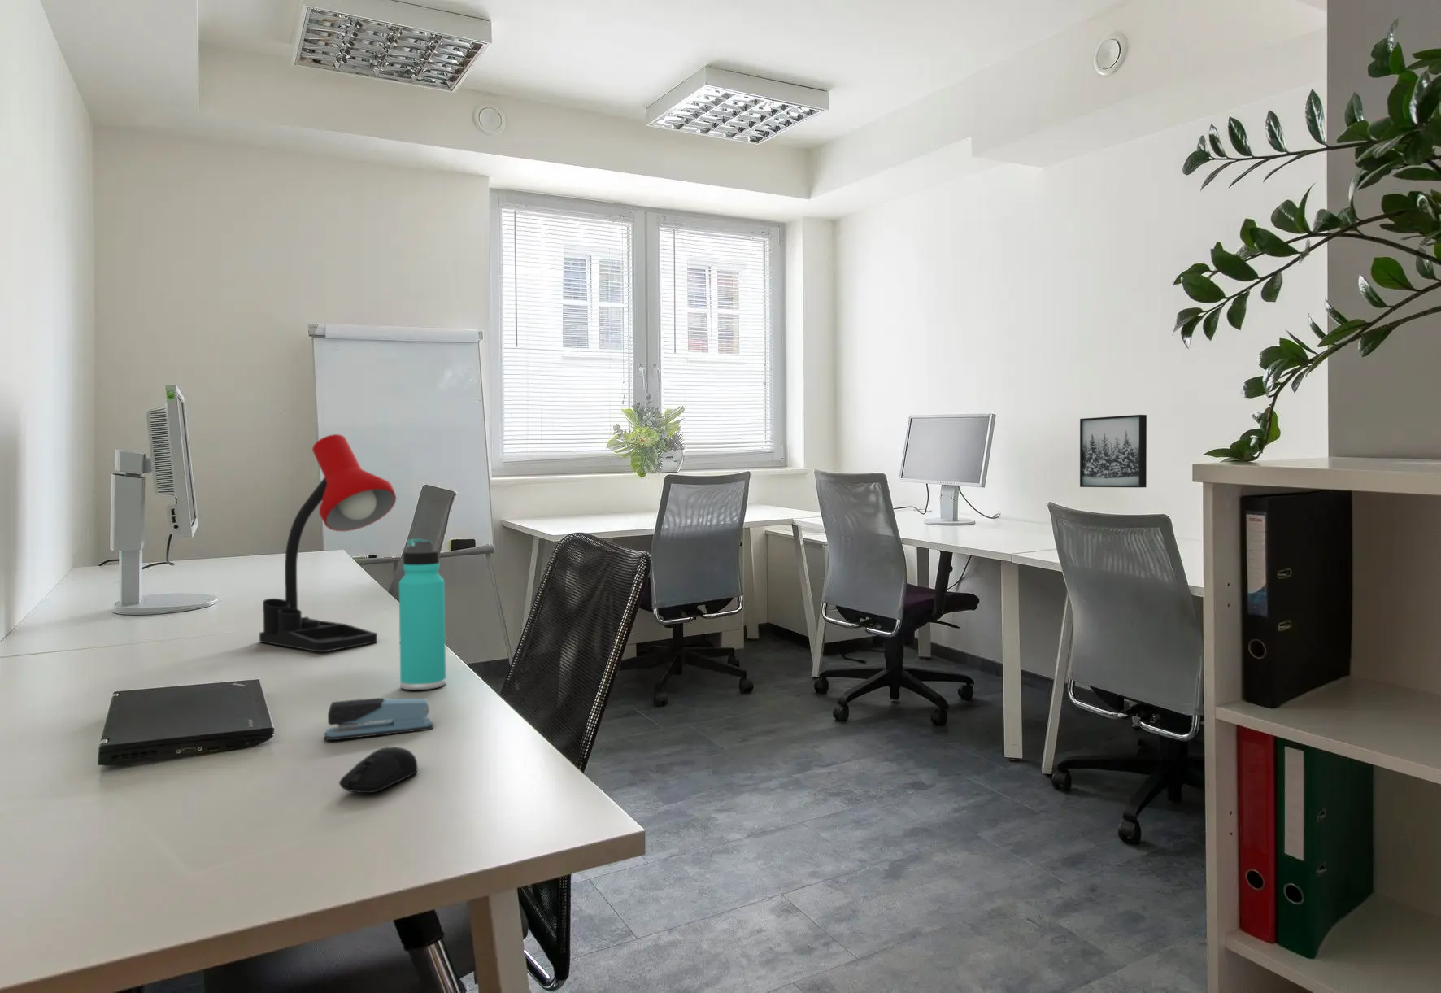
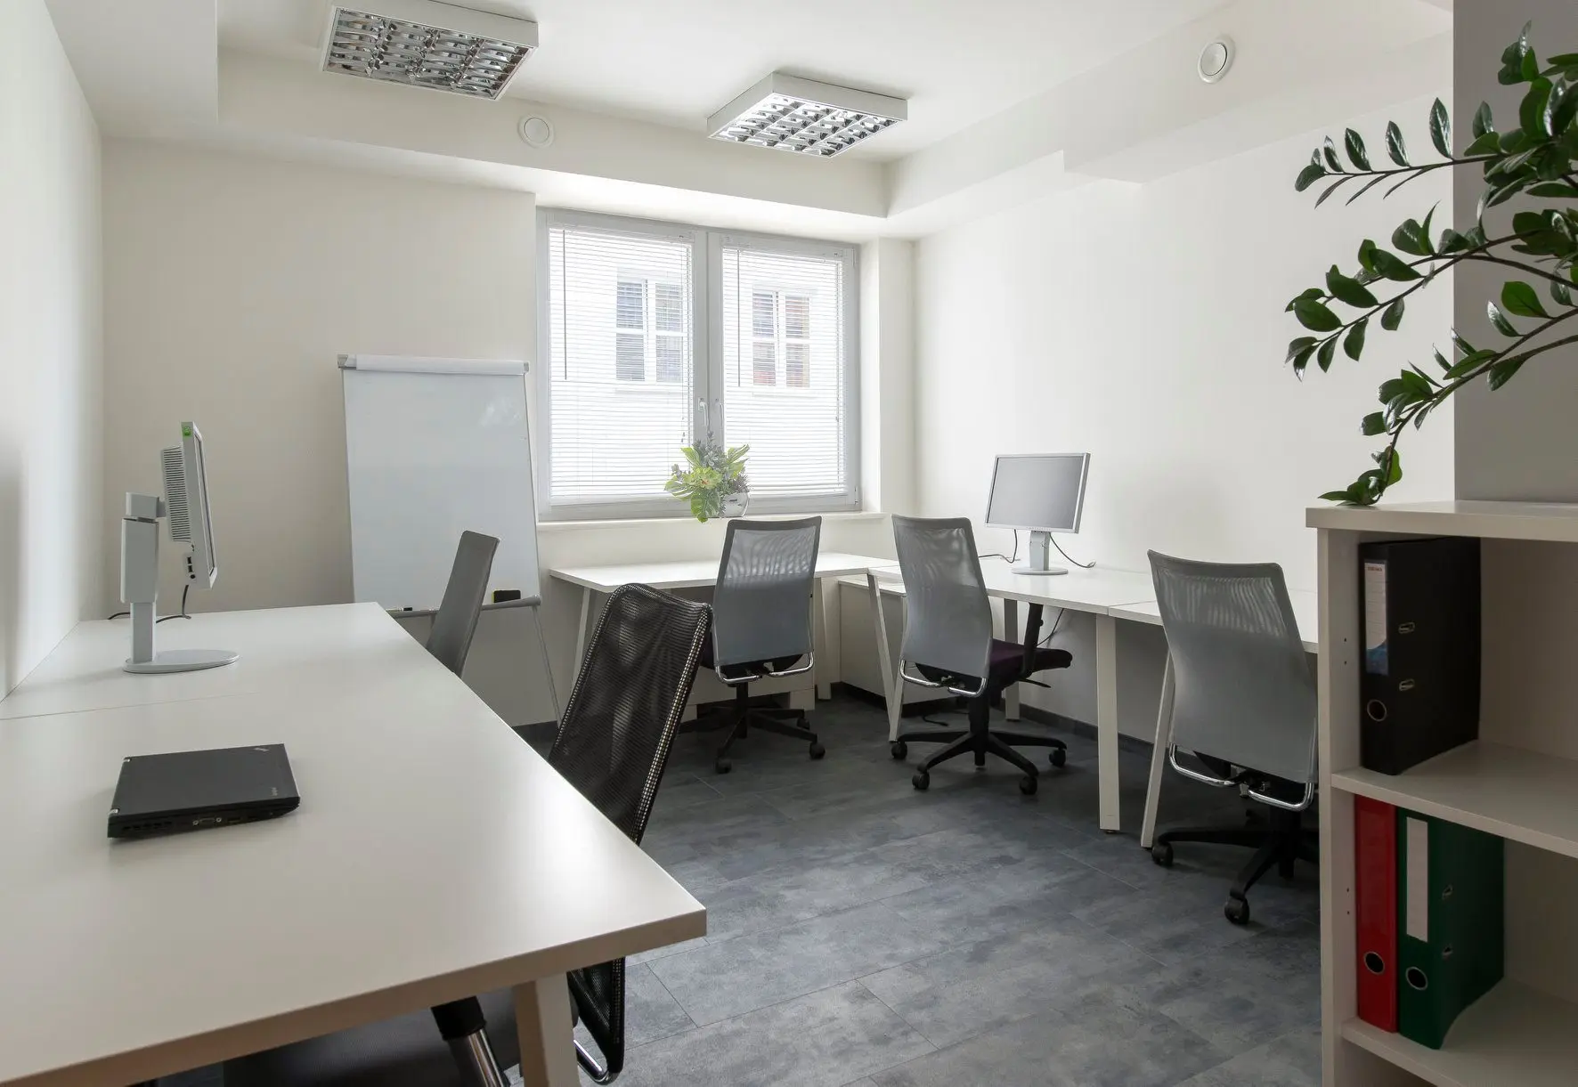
- thermos bottle [399,538,447,691]
- stapler [324,697,435,741]
- wall art [1080,414,1148,488]
- computer mouse [338,746,418,794]
- desk lamp [258,434,397,653]
